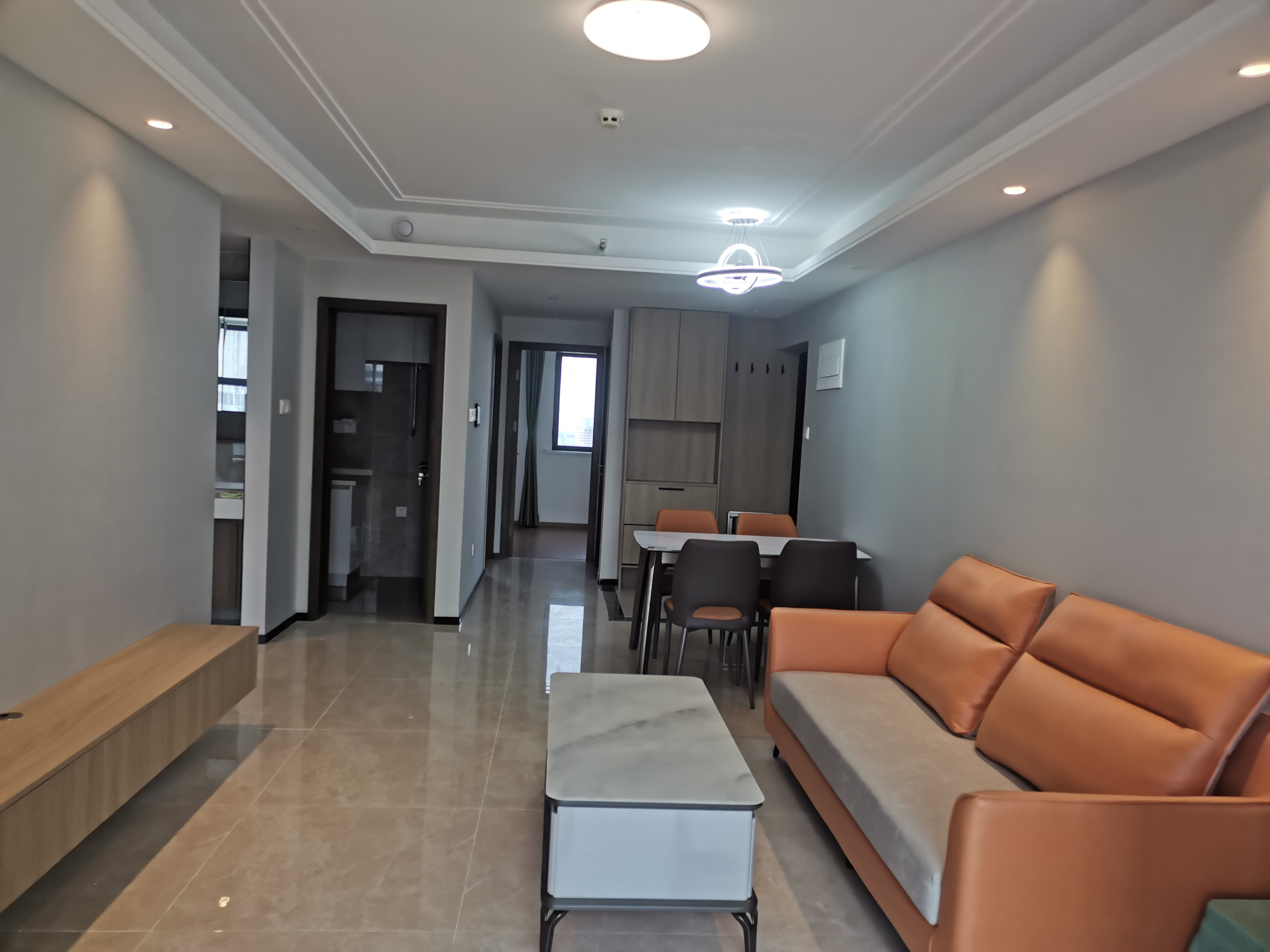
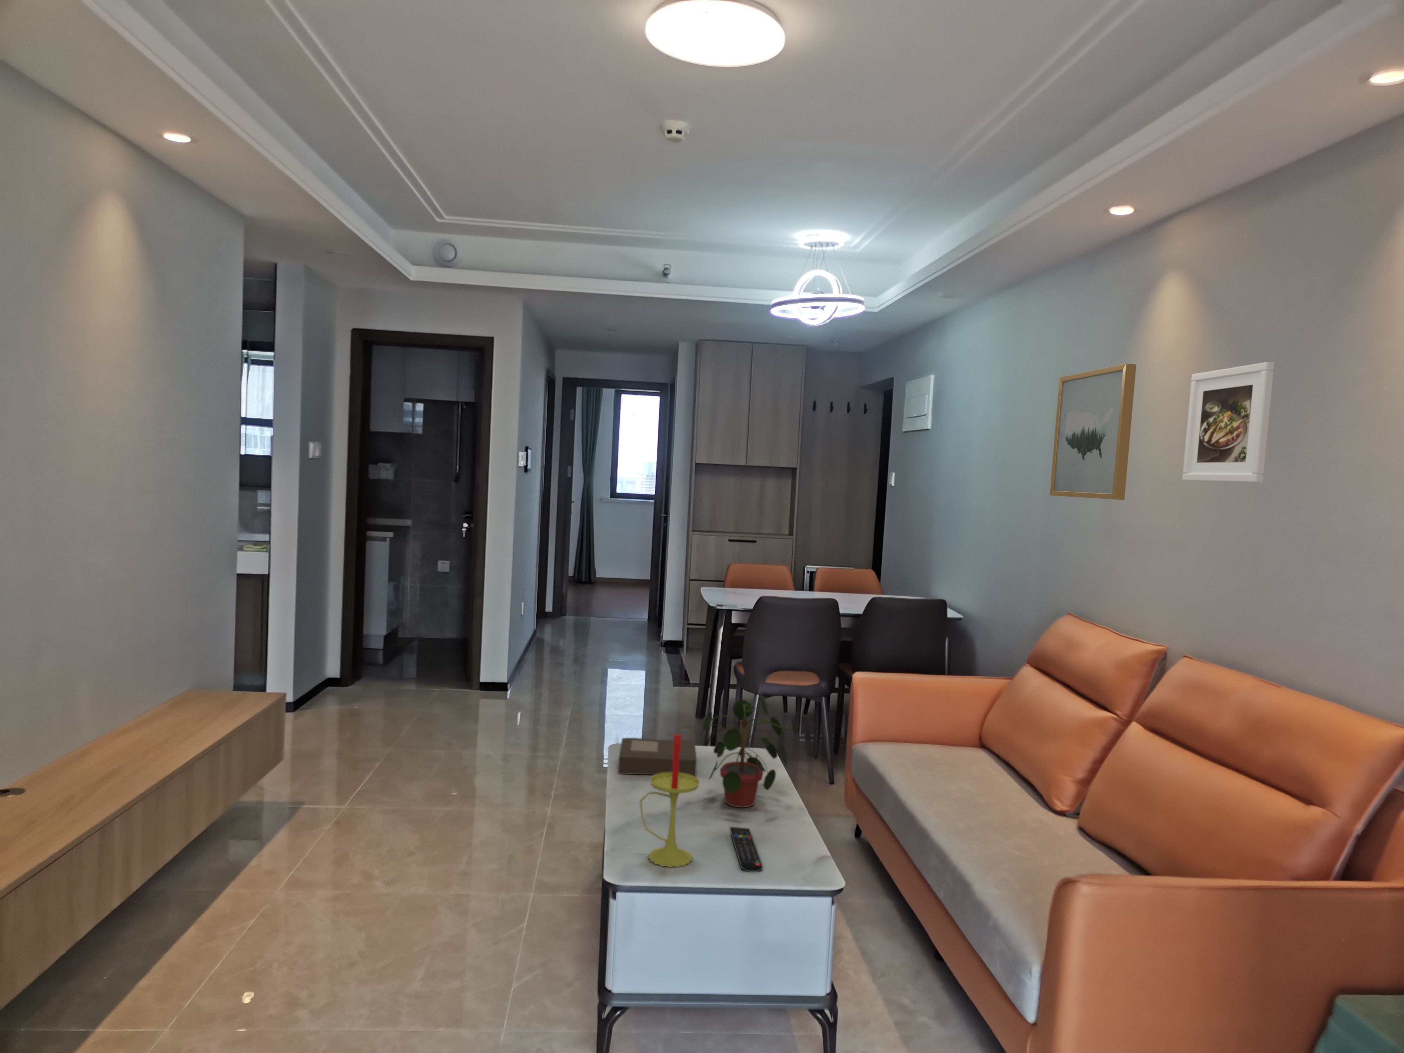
+ remote control [730,826,763,873]
+ candle [639,731,700,867]
+ potted plant [702,694,799,809]
+ book [618,738,698,778]
+ wall art [1049,363,1136,500]
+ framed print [1182,362,1275,483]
